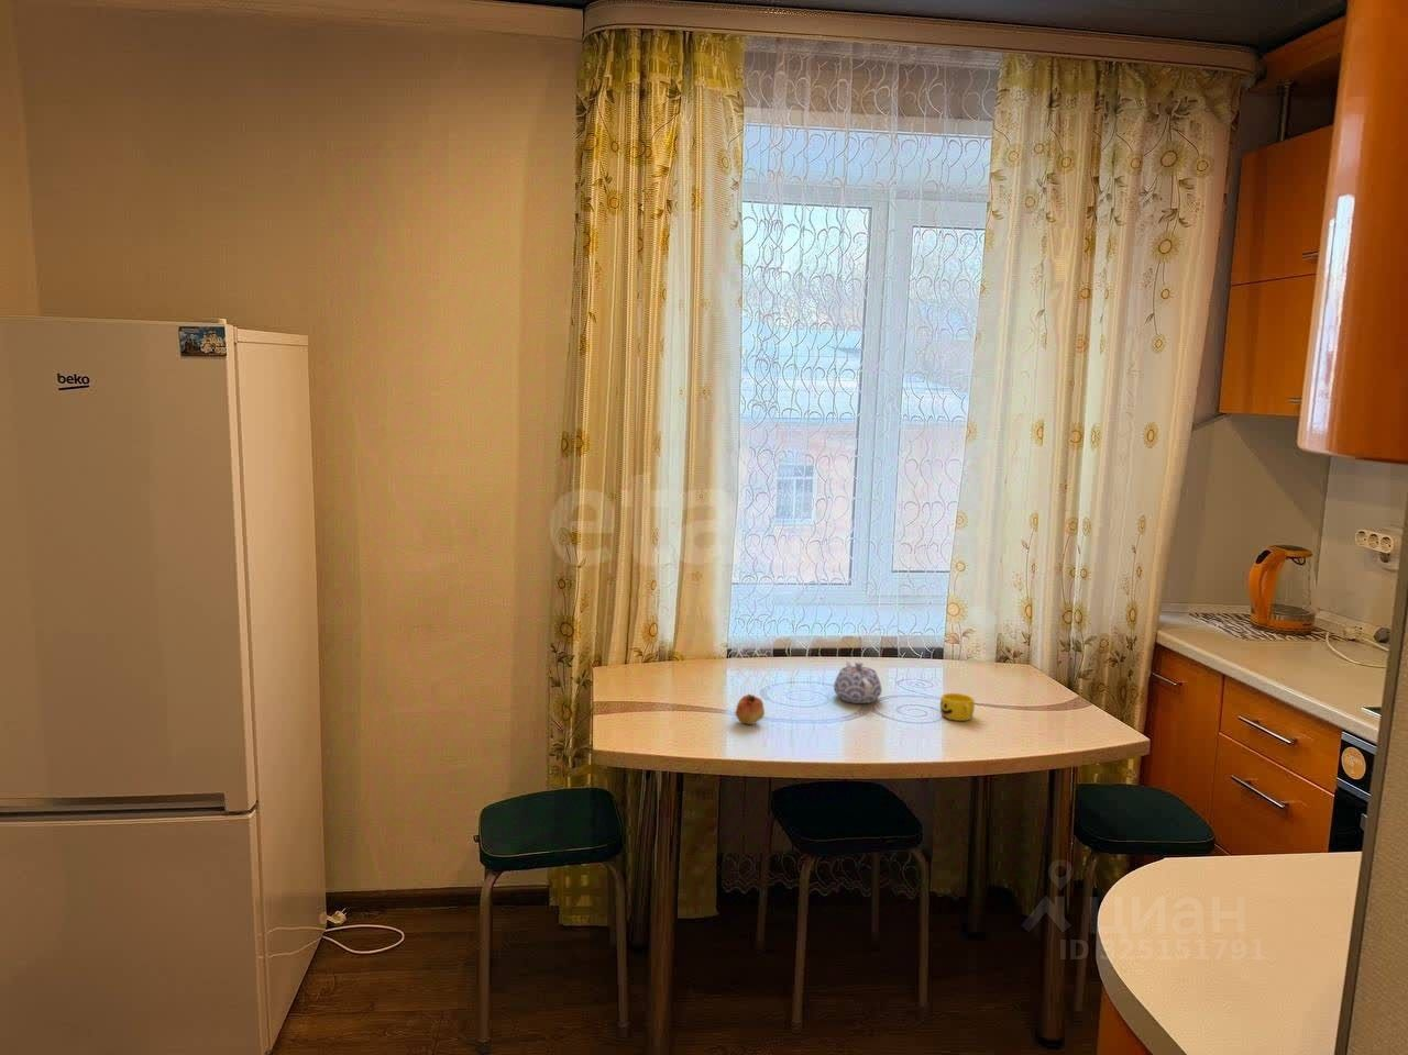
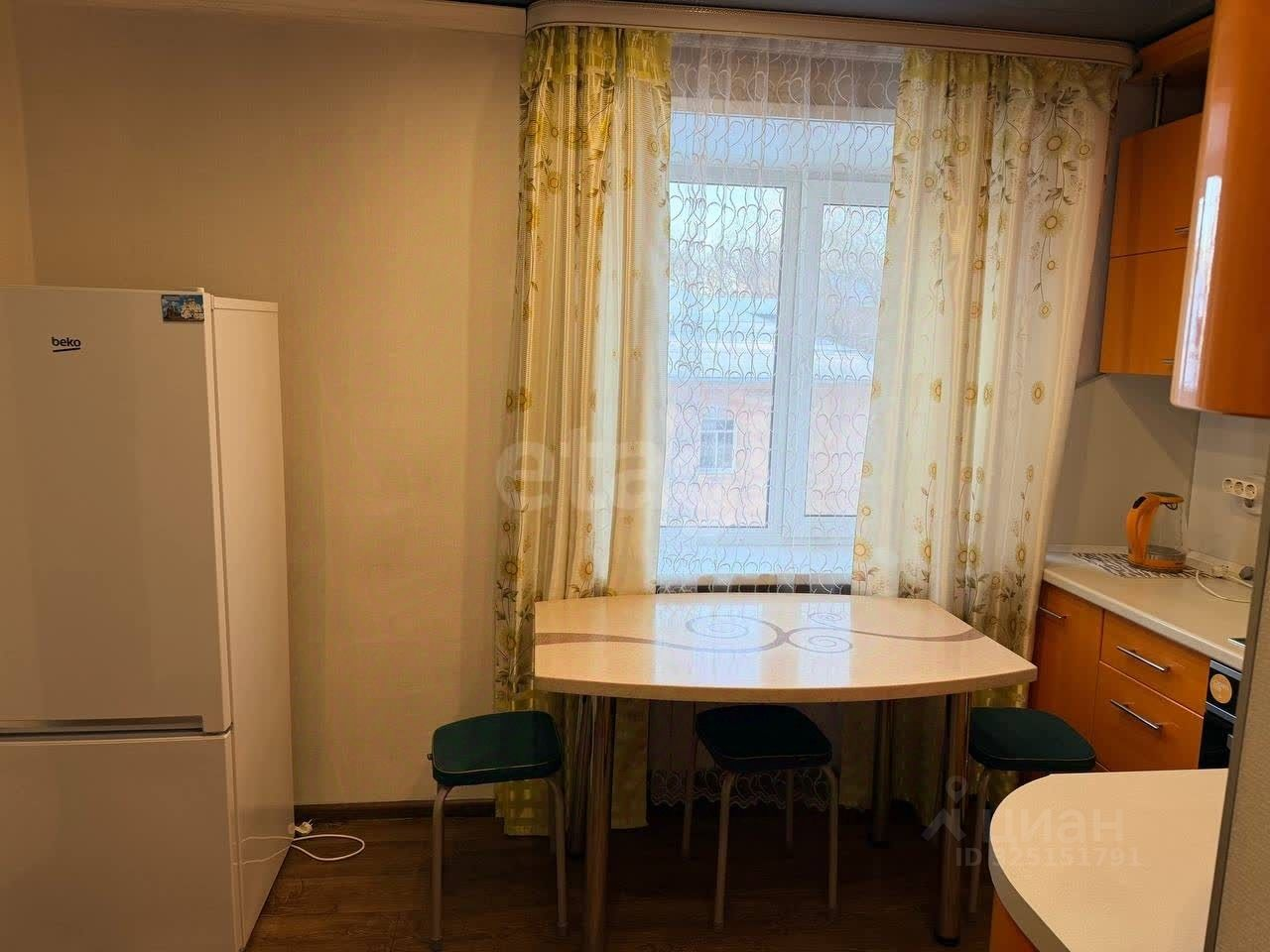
- teapot [833,659,884,705]
- fruit [735,694,766,725]
- cup [939,693,976,723]
